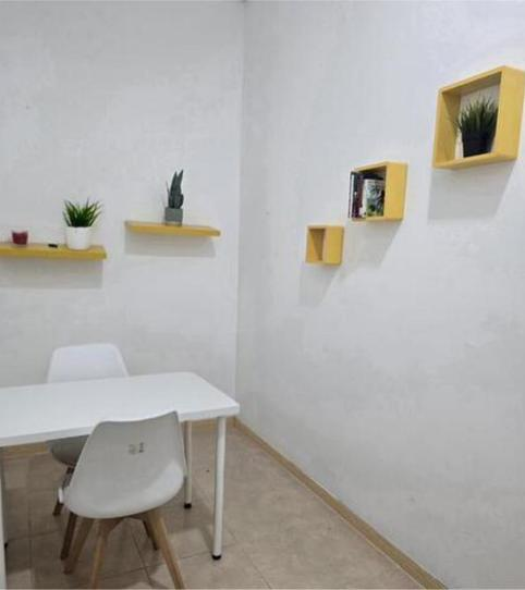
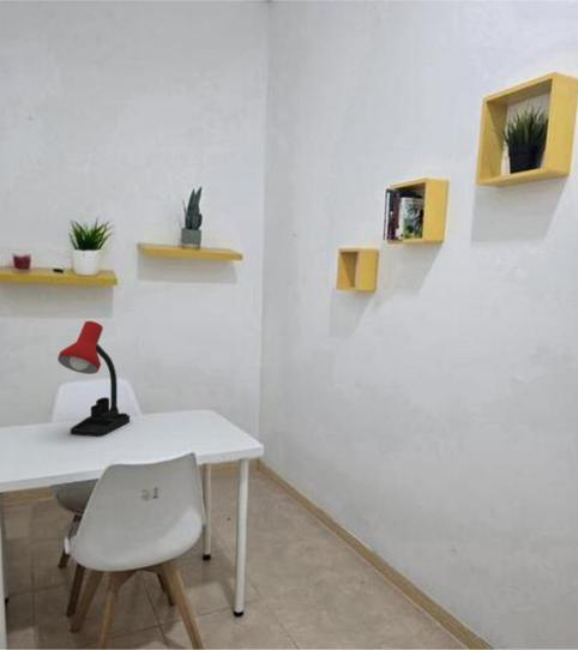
+ desk lamp [56,320,131,438]
